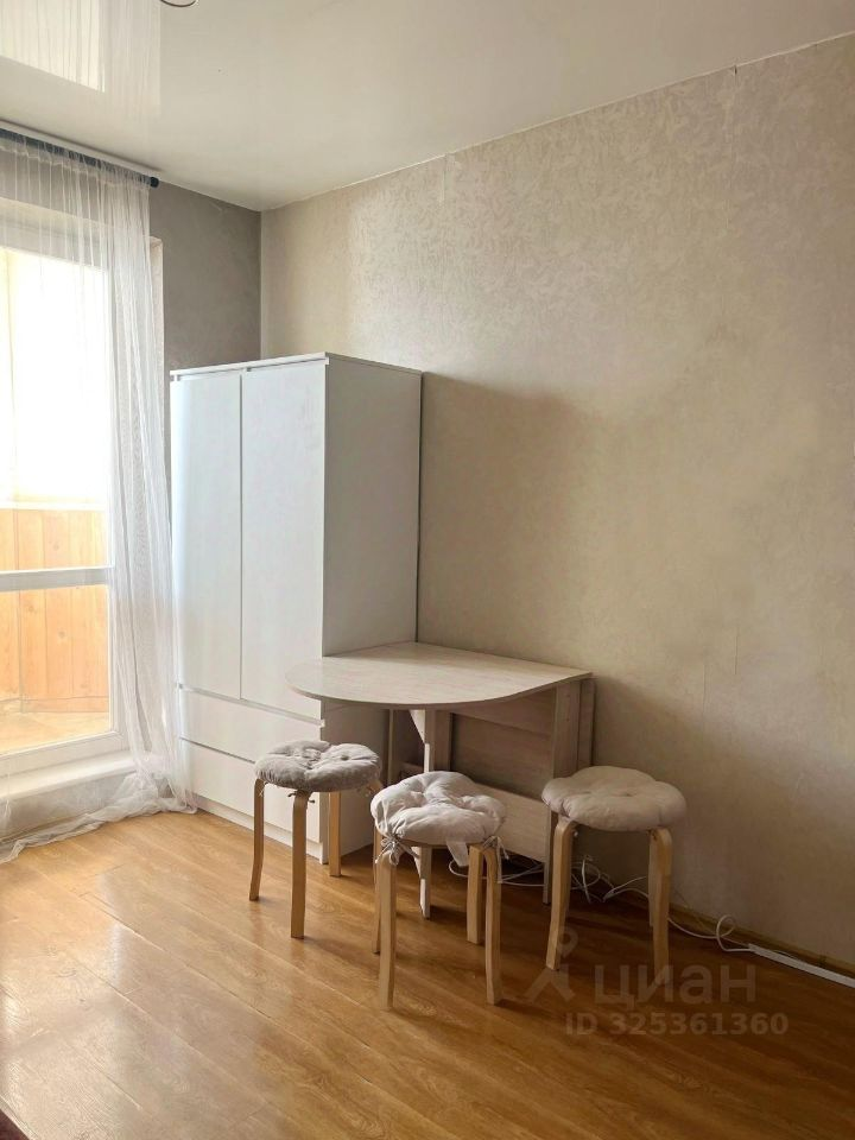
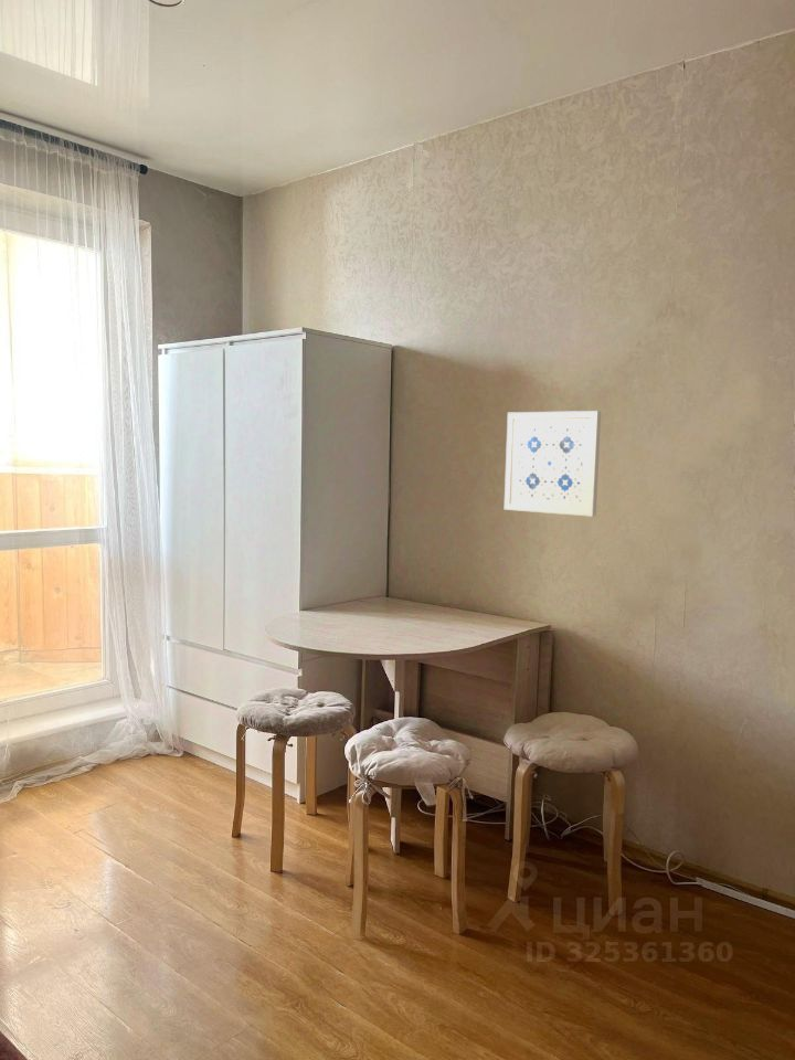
+ wall art [504,410,602,518]
